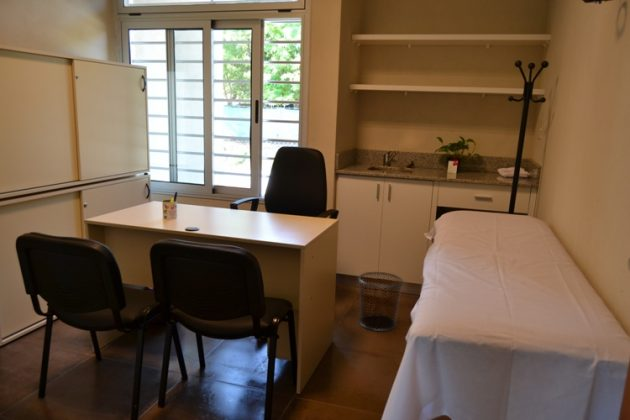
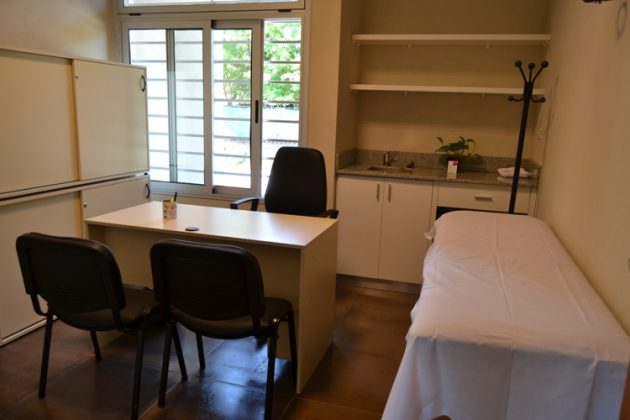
- waste bin [357,271,404,332]
